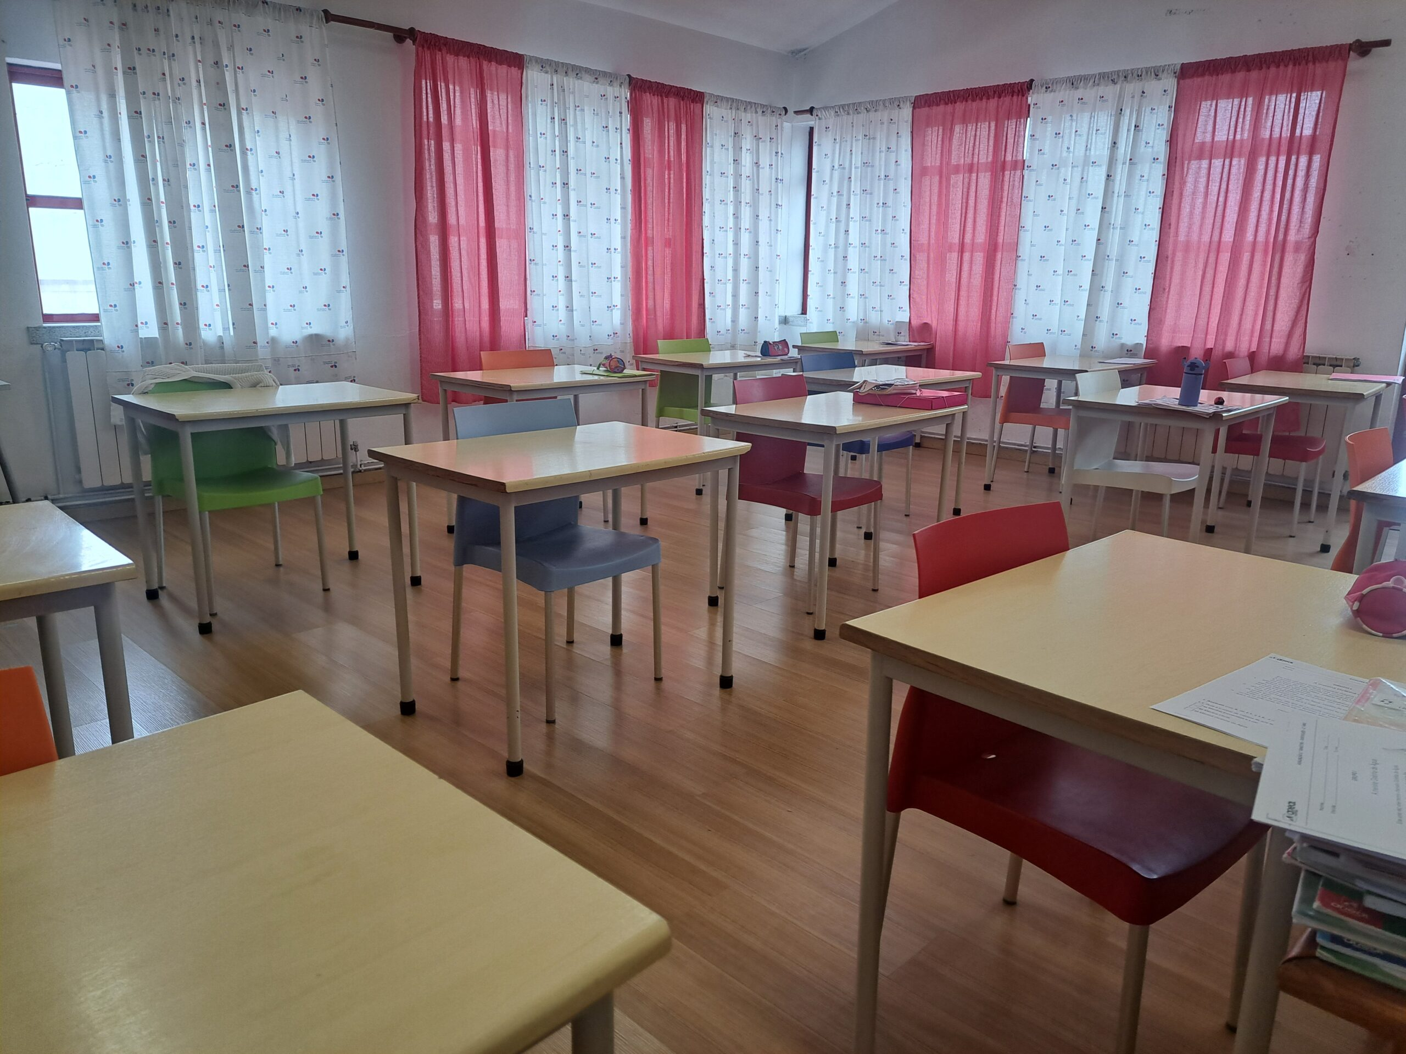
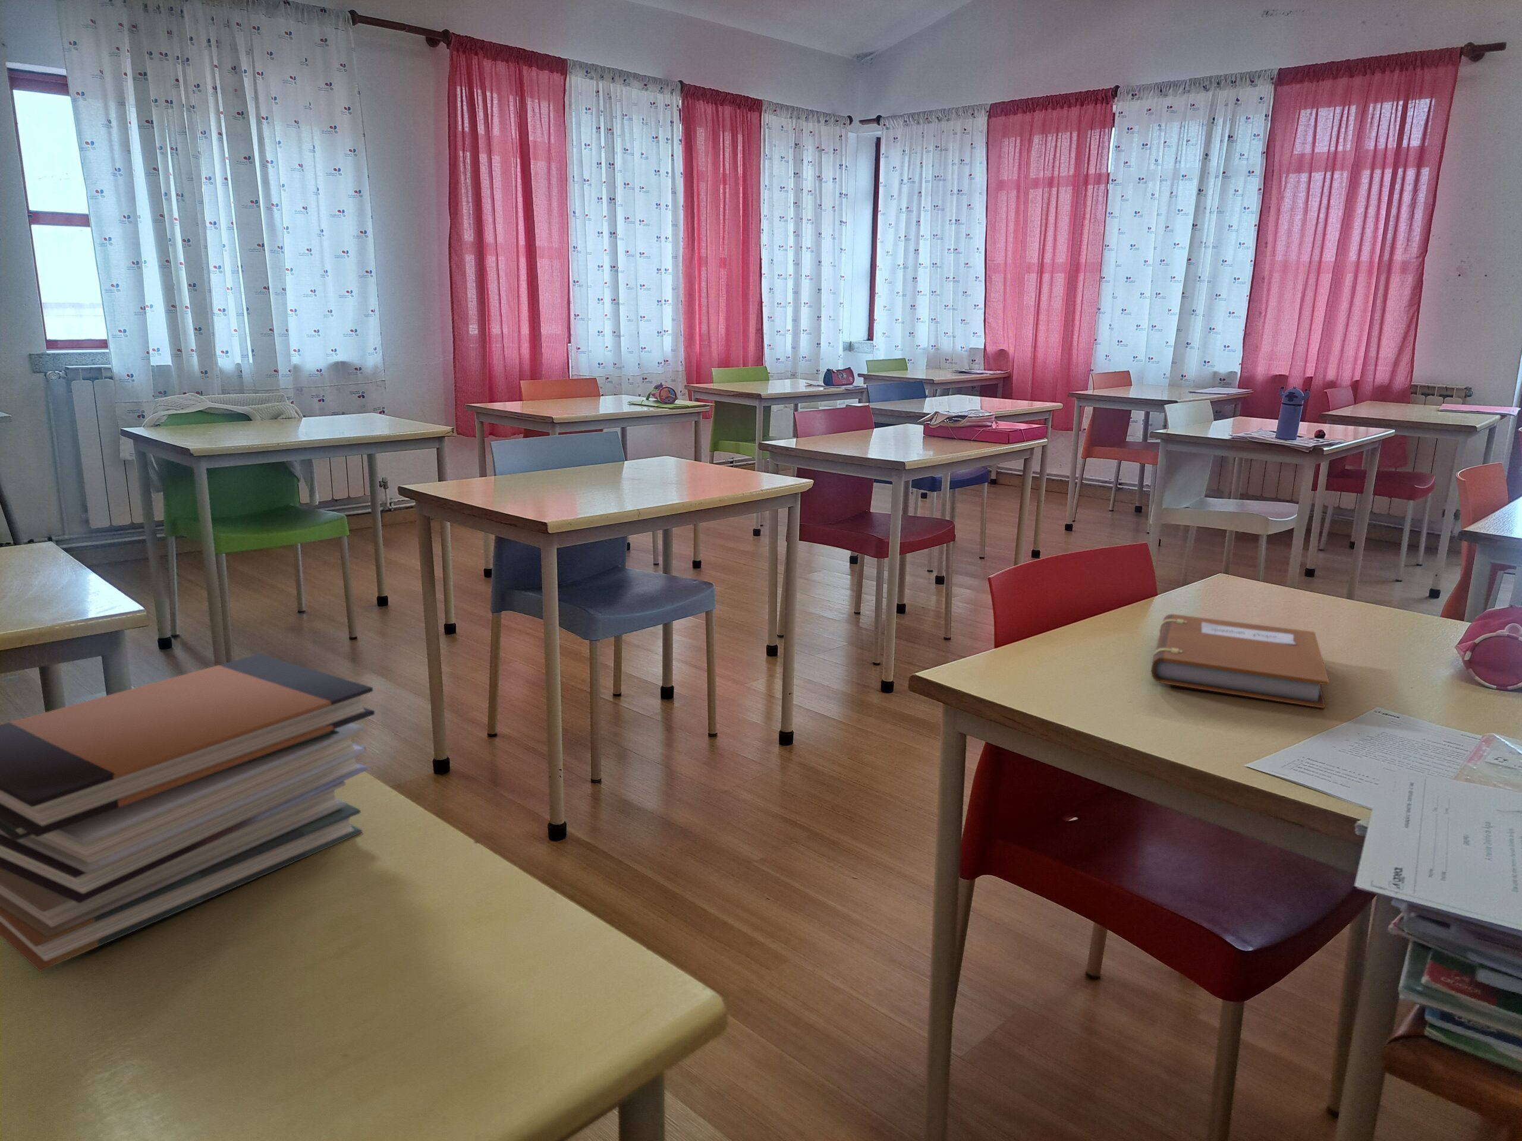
+ book stack [0,653,375,972]
+ notebook [1150,614,1330,710]
